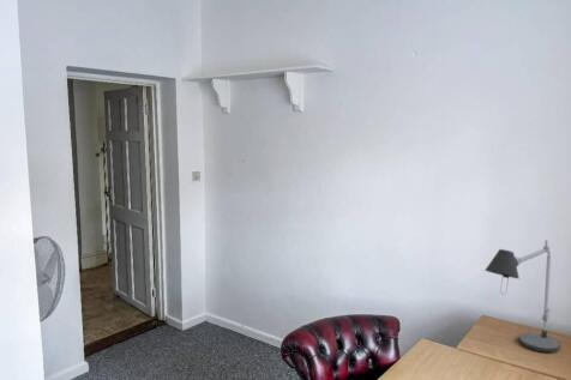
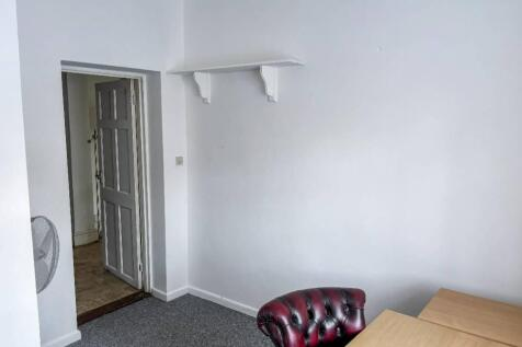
- desk lamp [483,239,561,354]
